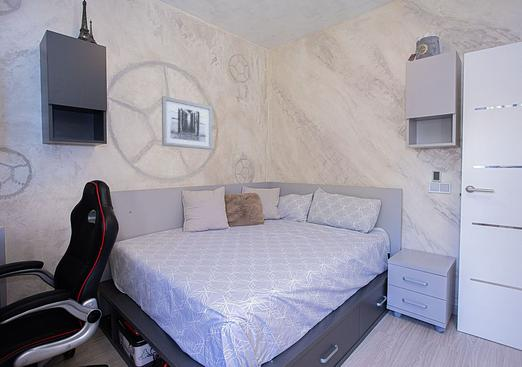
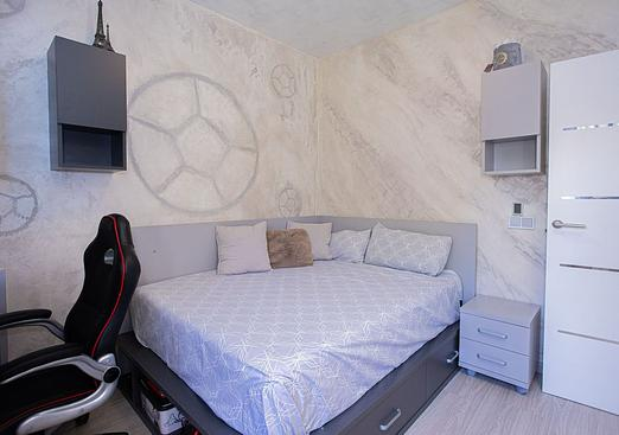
- wall art [161,95,213,151]
